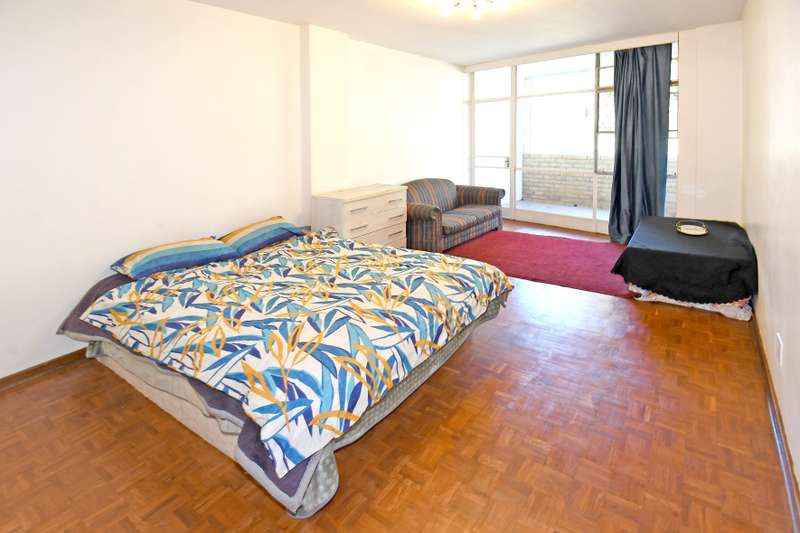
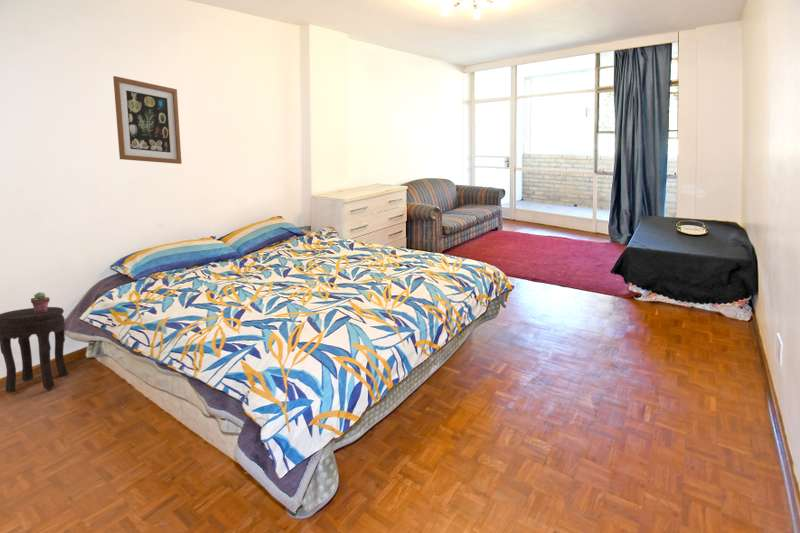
+ potted succulent [30,291,51,313]
+ wall art [112,75,183,165]
+ side table [0,306,69,394]
